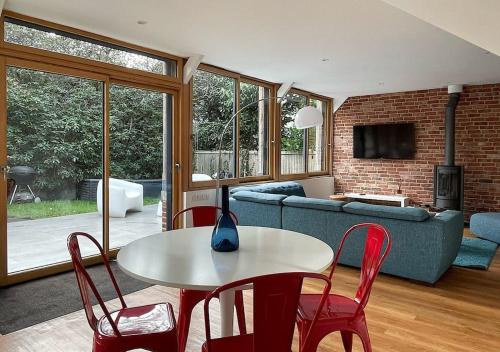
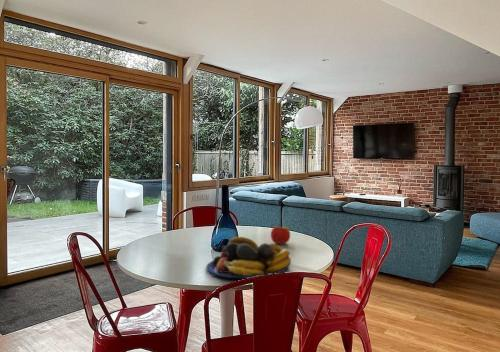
+ apple [270,224,291,245]
+ fruit bowl [205,236,292,280]
